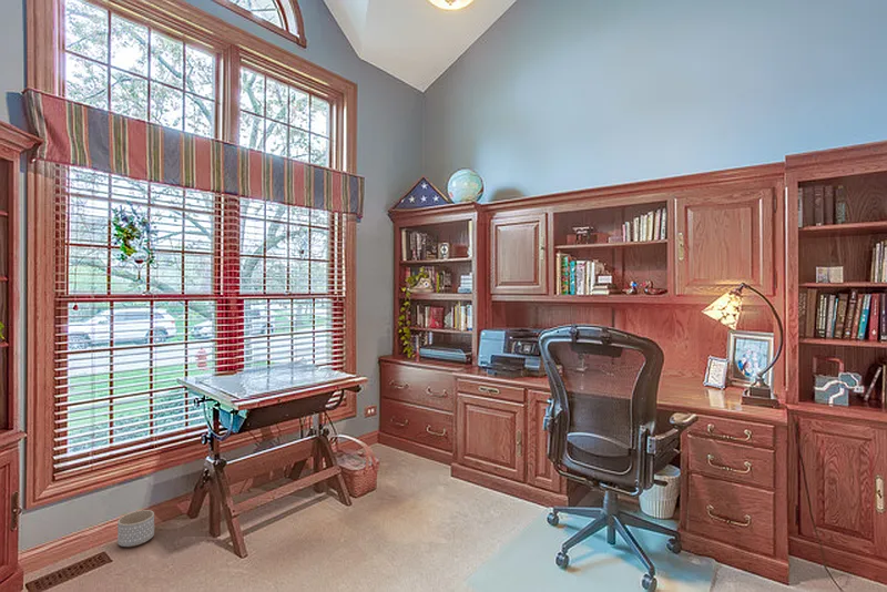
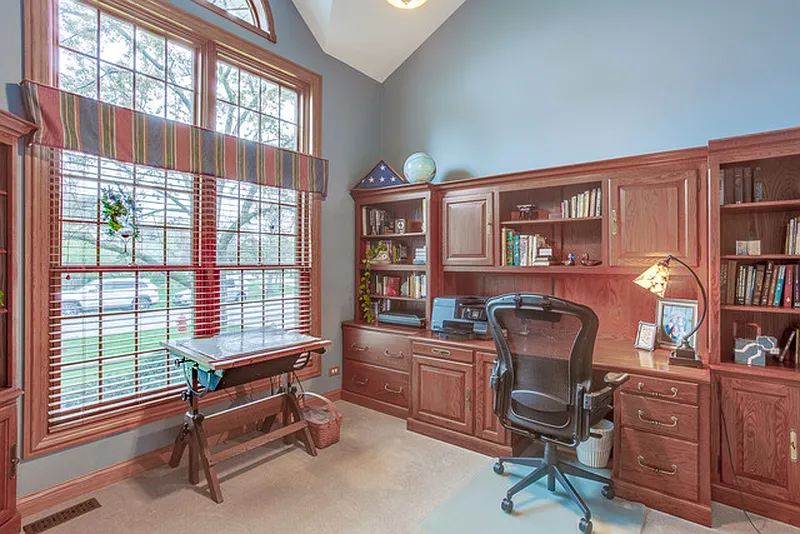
- planter [116,509,155,548]
